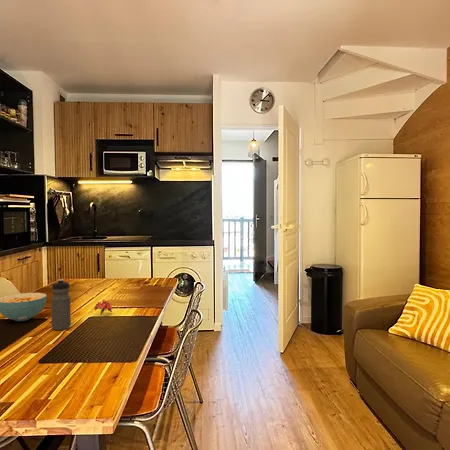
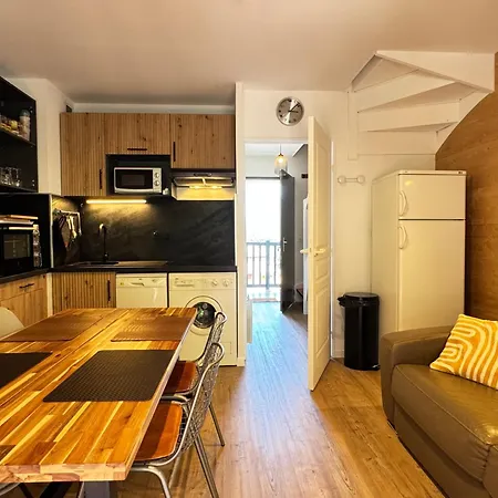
- flower [93,298,114,316]
- cereal bowl [0,292,48,322]
- water bottle [50,278,72,331]
